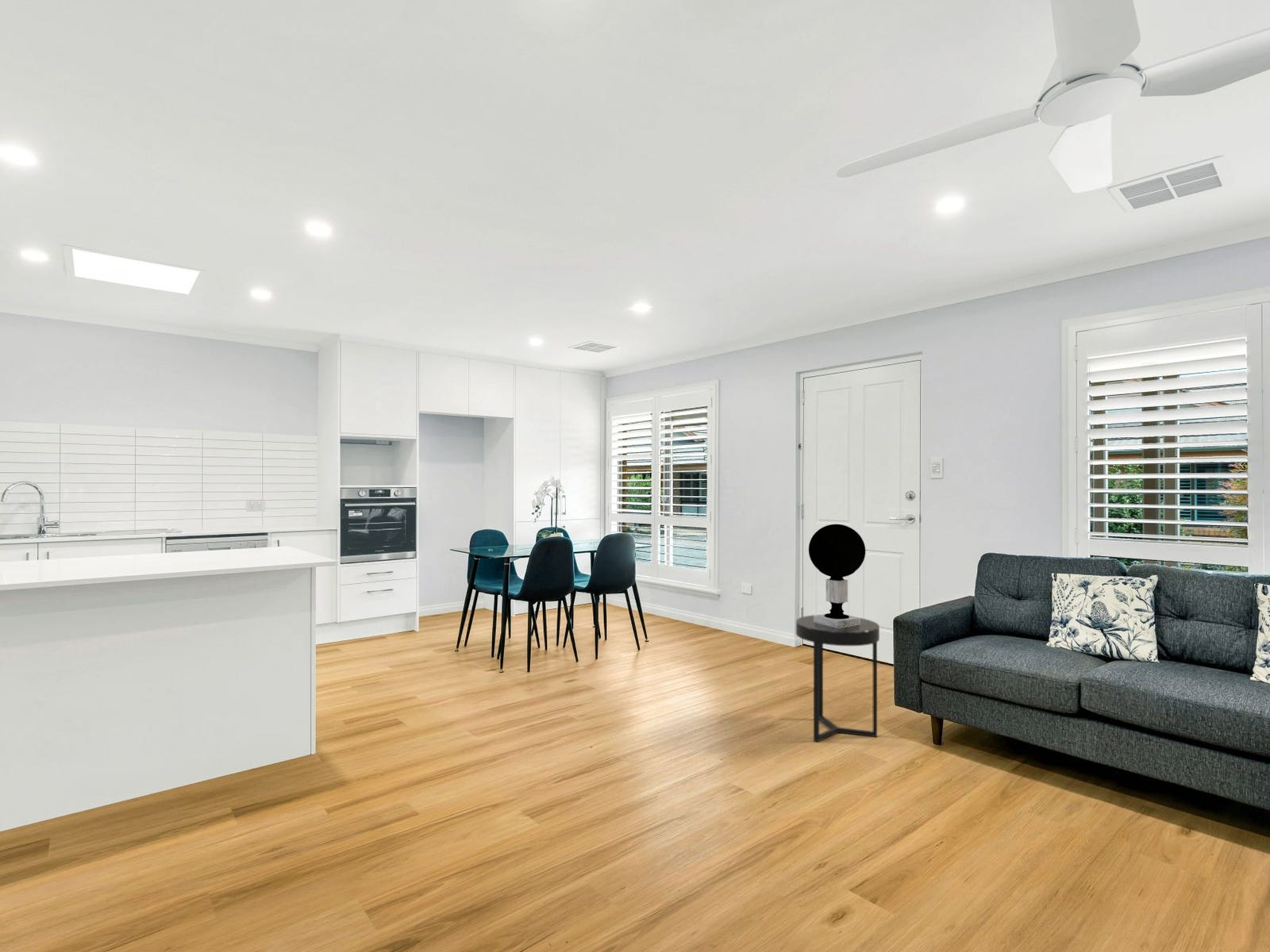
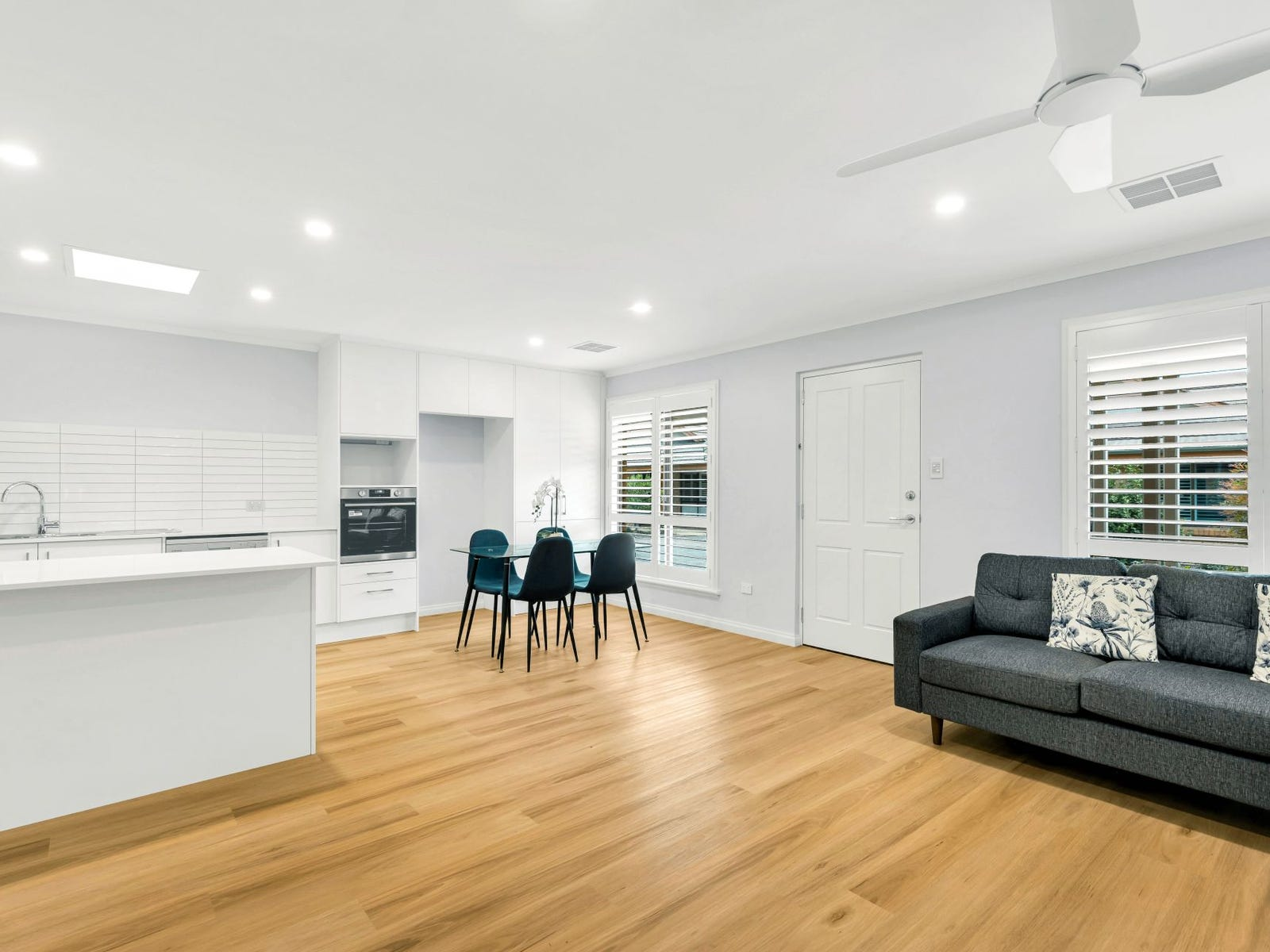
- side table [795,614,880,743]
- table lamp [808,524,866,628]
